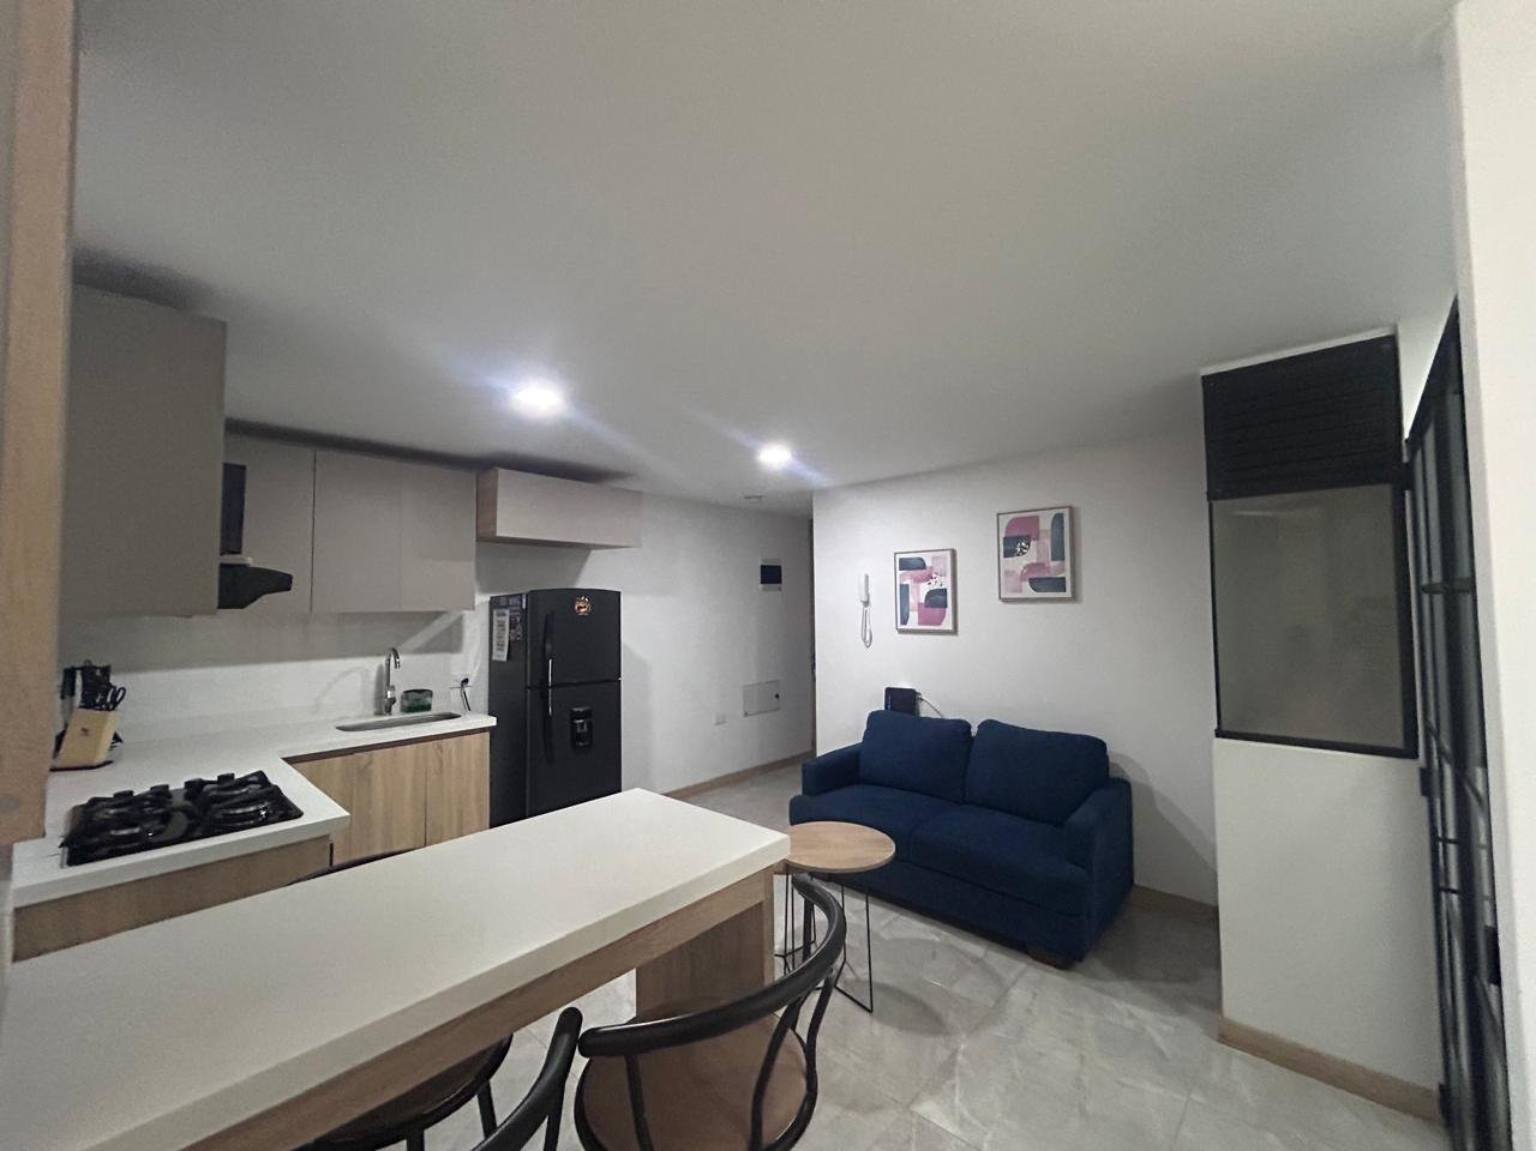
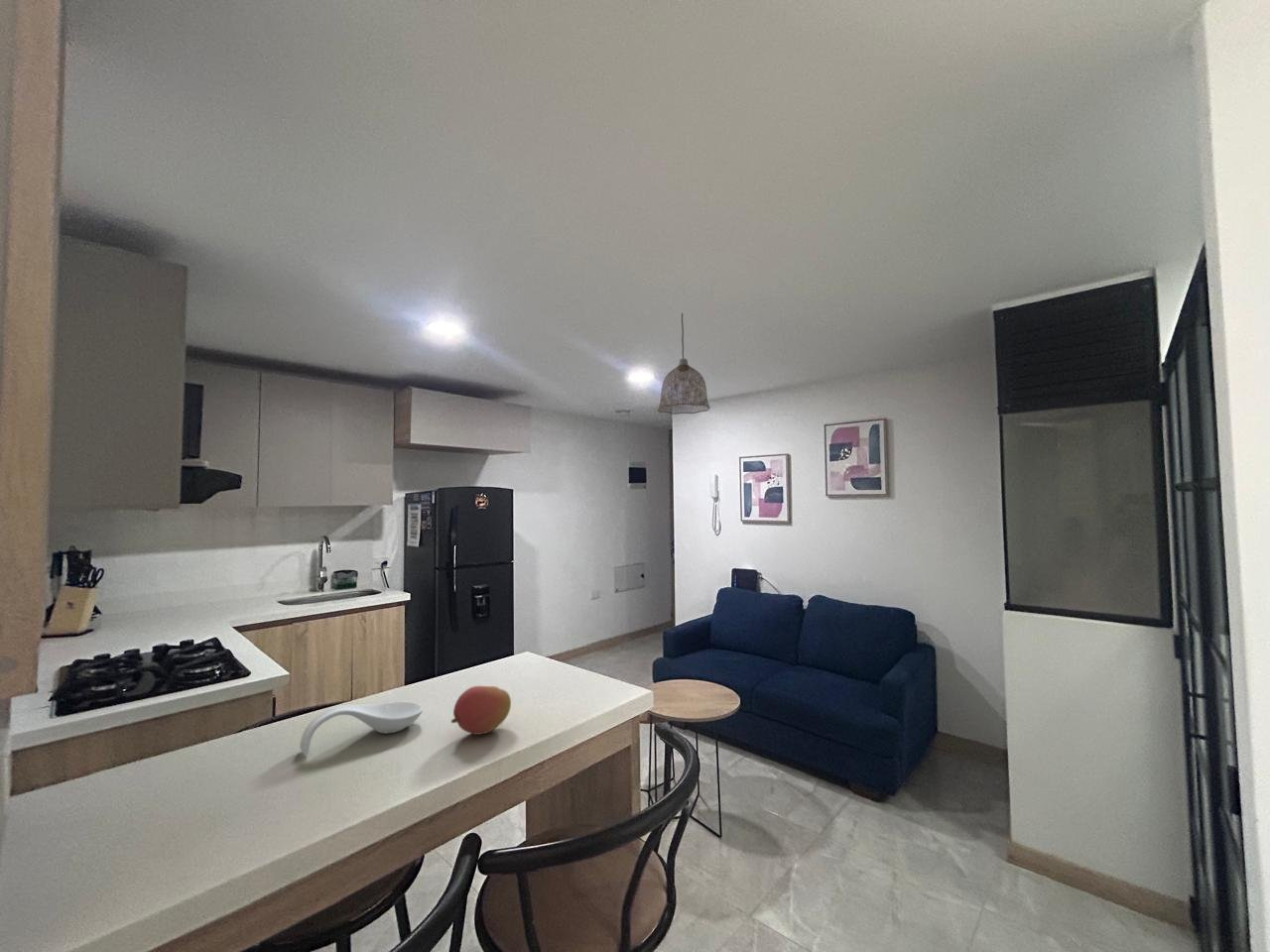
+ spoon rest [299,701,424,756]
+ pendant lamp [657,312,711,416]
+ fruit [450,685,512,736]
